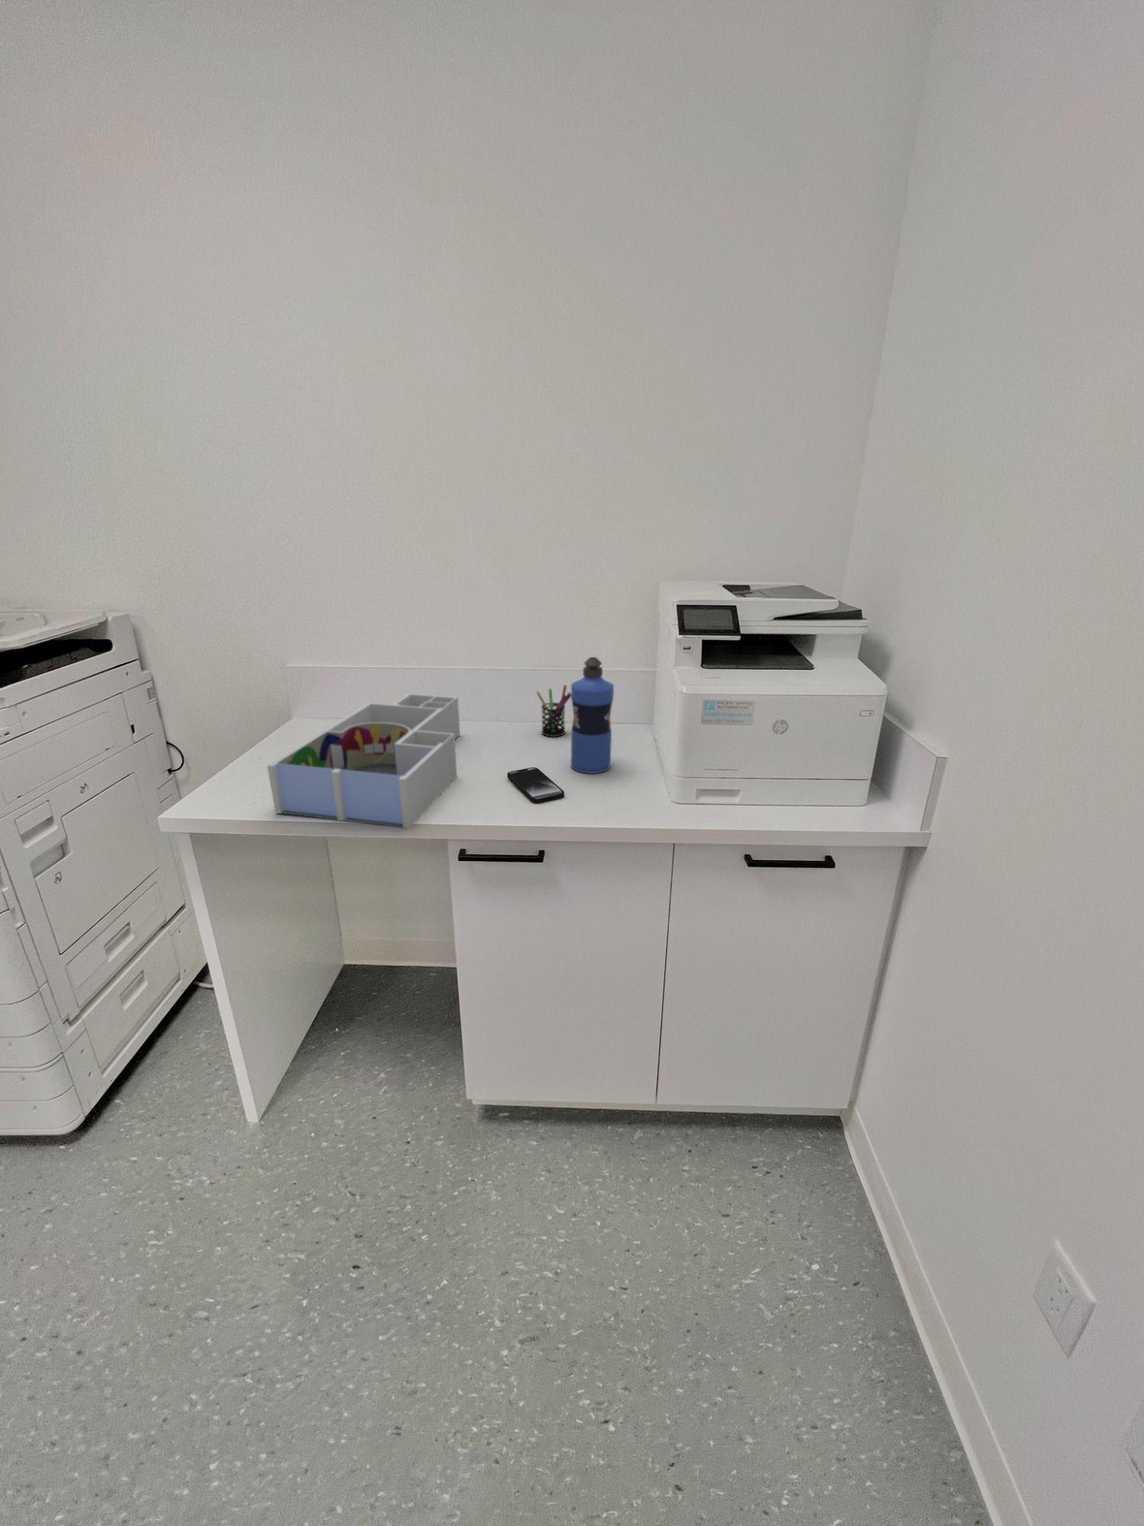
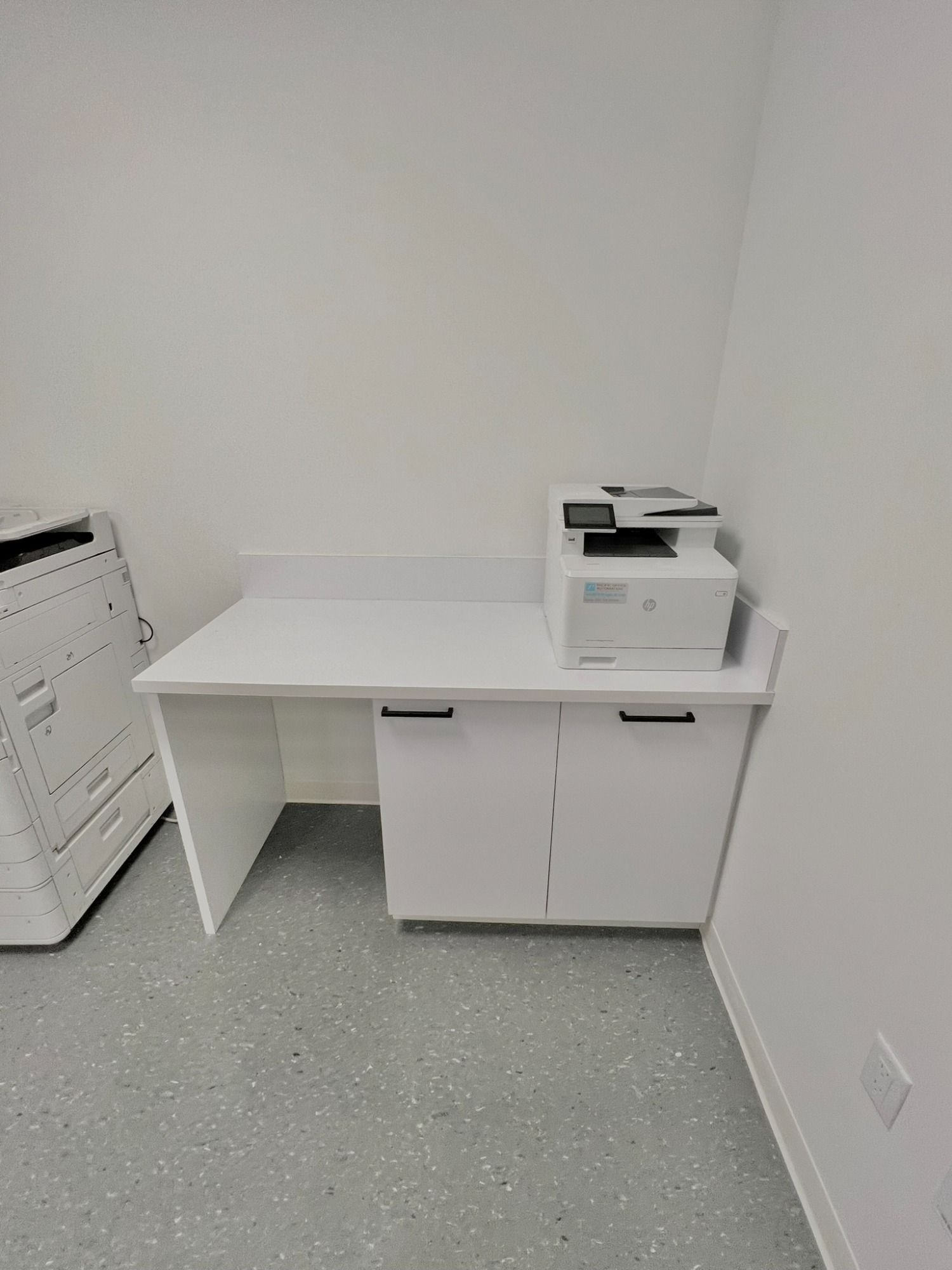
- smartphone [506,767,565,804]
- pen holder [536,685,571,738]
- water bottle [571,656,615,775]
- desk organizer [266,692,460,829]
